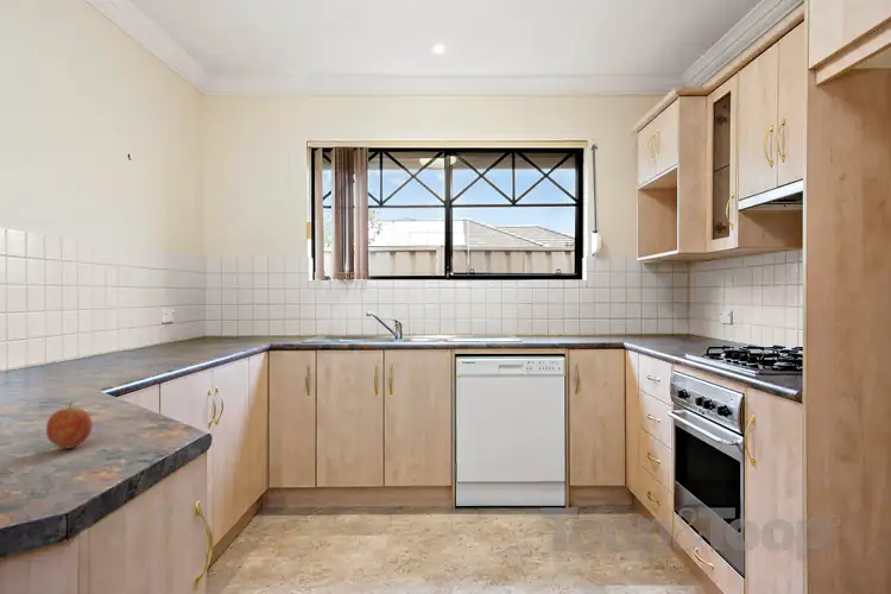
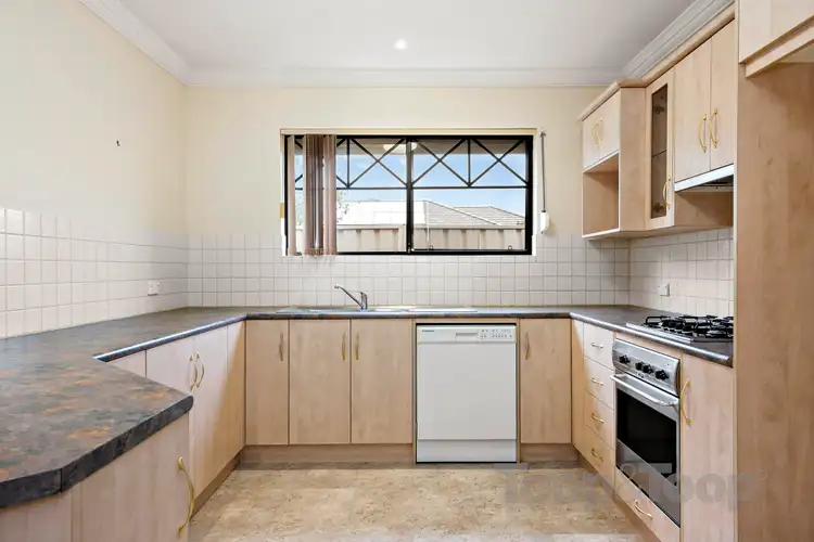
- fruit [45,400,94,450]
